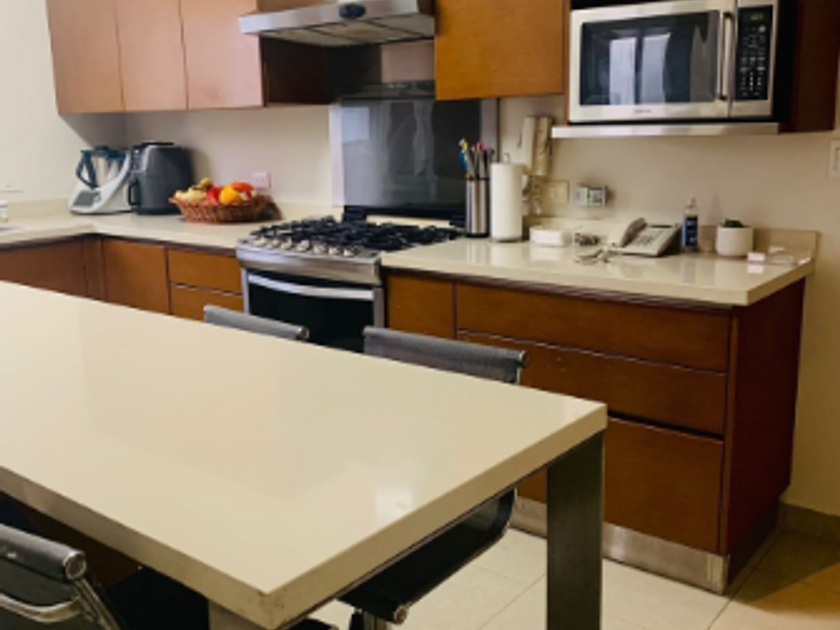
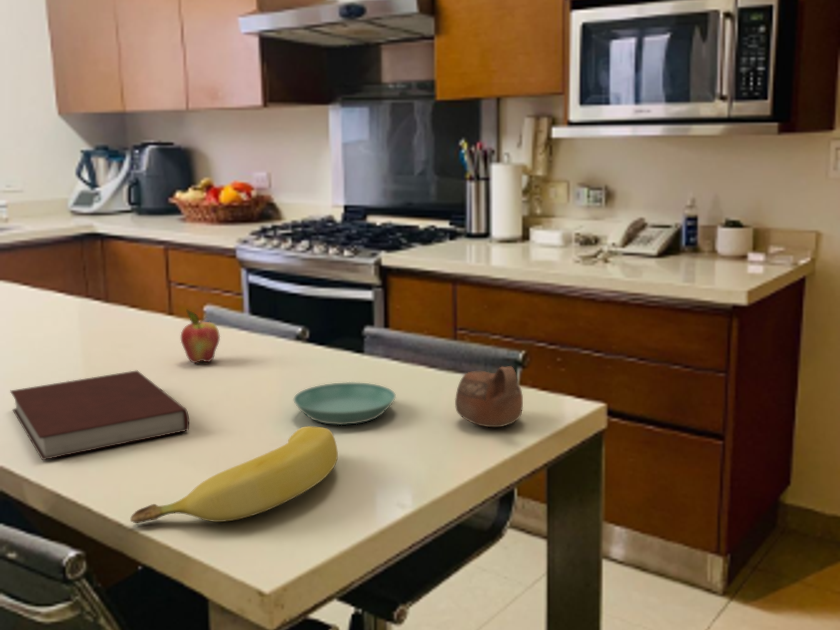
+ cup [454,365,524,428]
+ fruit [180,308,221,364]
+ saucer [293,381,397,426]
+ banana [129,425,339,524]
+ notebook [9,369,190,461]
